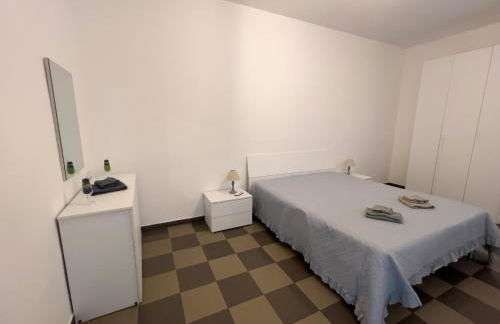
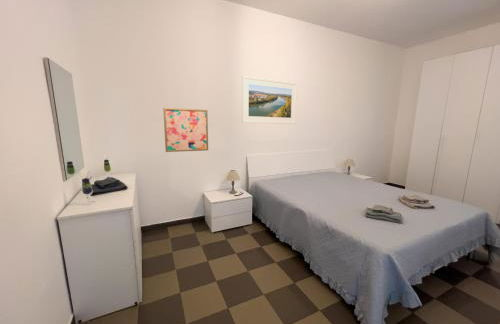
+ wall art [162,107,209,153]
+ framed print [241,75,298,125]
